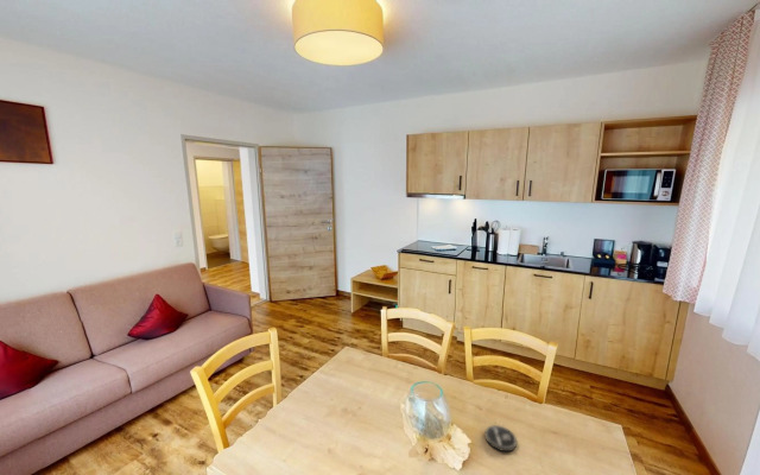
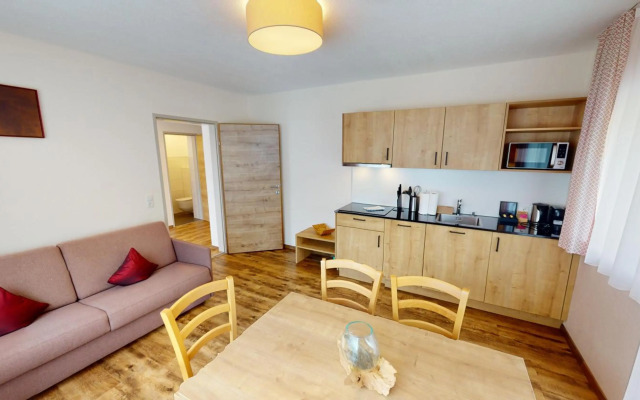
- coaster [484,424,518,452]
